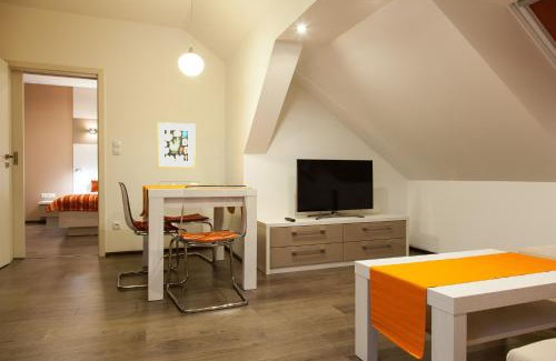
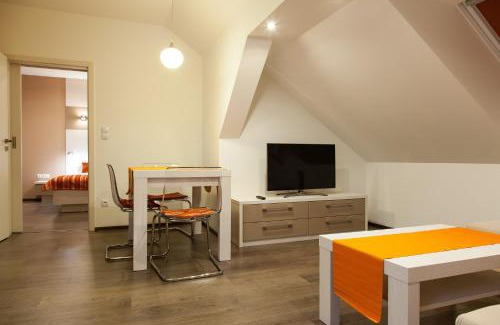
- wall art [156,121,197,169]
